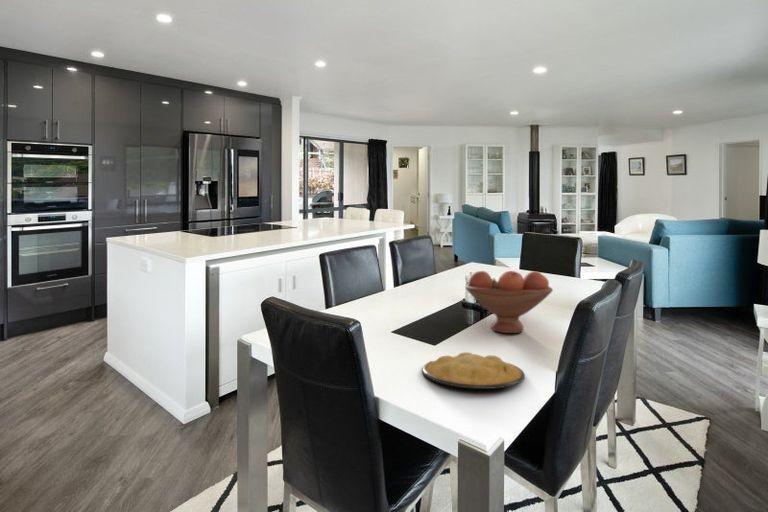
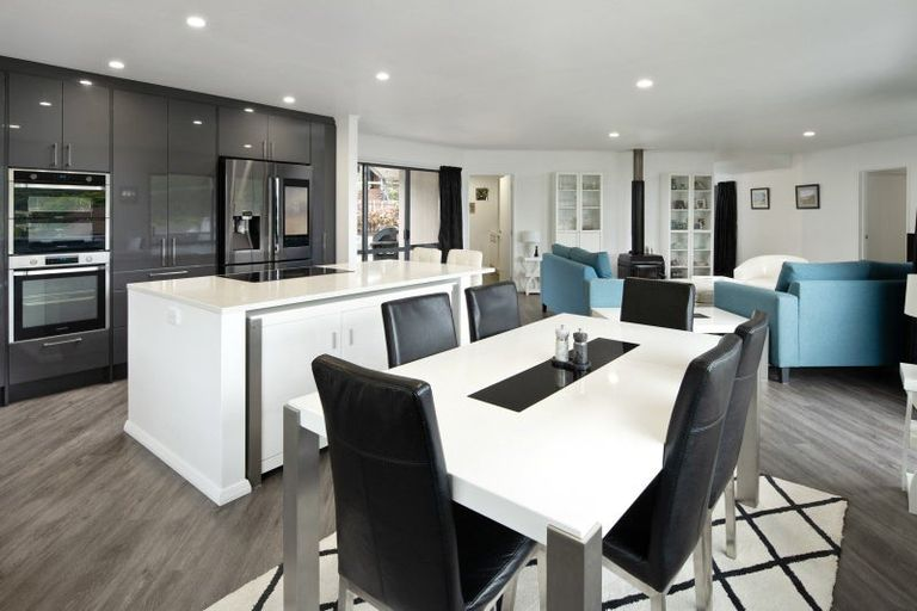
- fruit bowl [465,270,554,334]
- plate [421,351,526,390]
